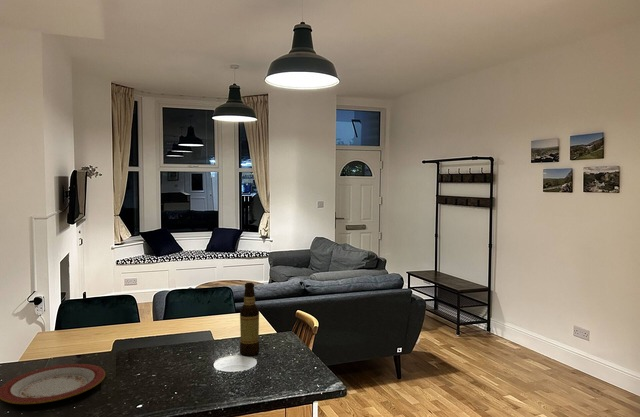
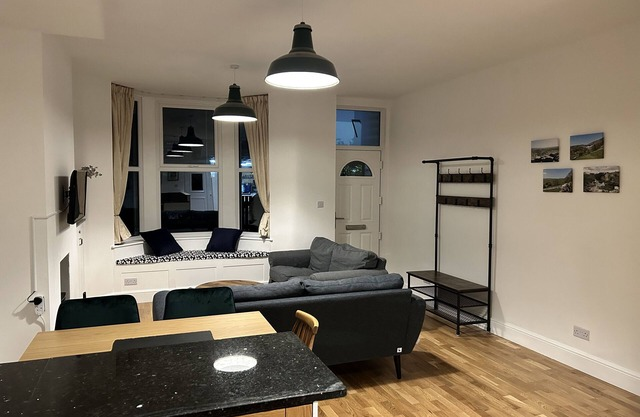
- plate [0,363,106,405]
- bottle [239,282,261,357]
